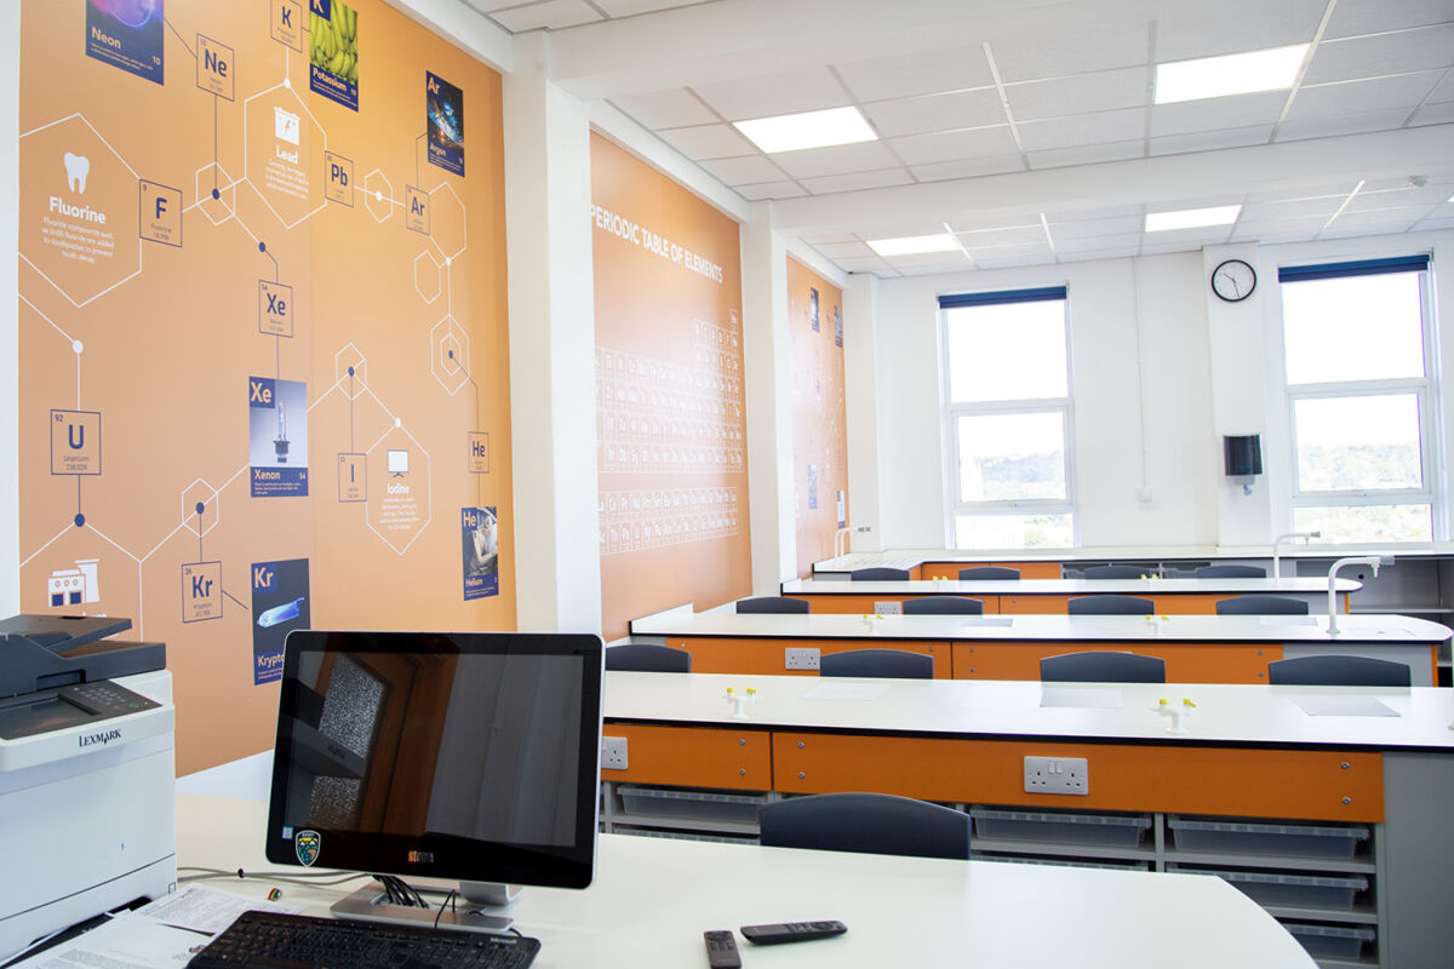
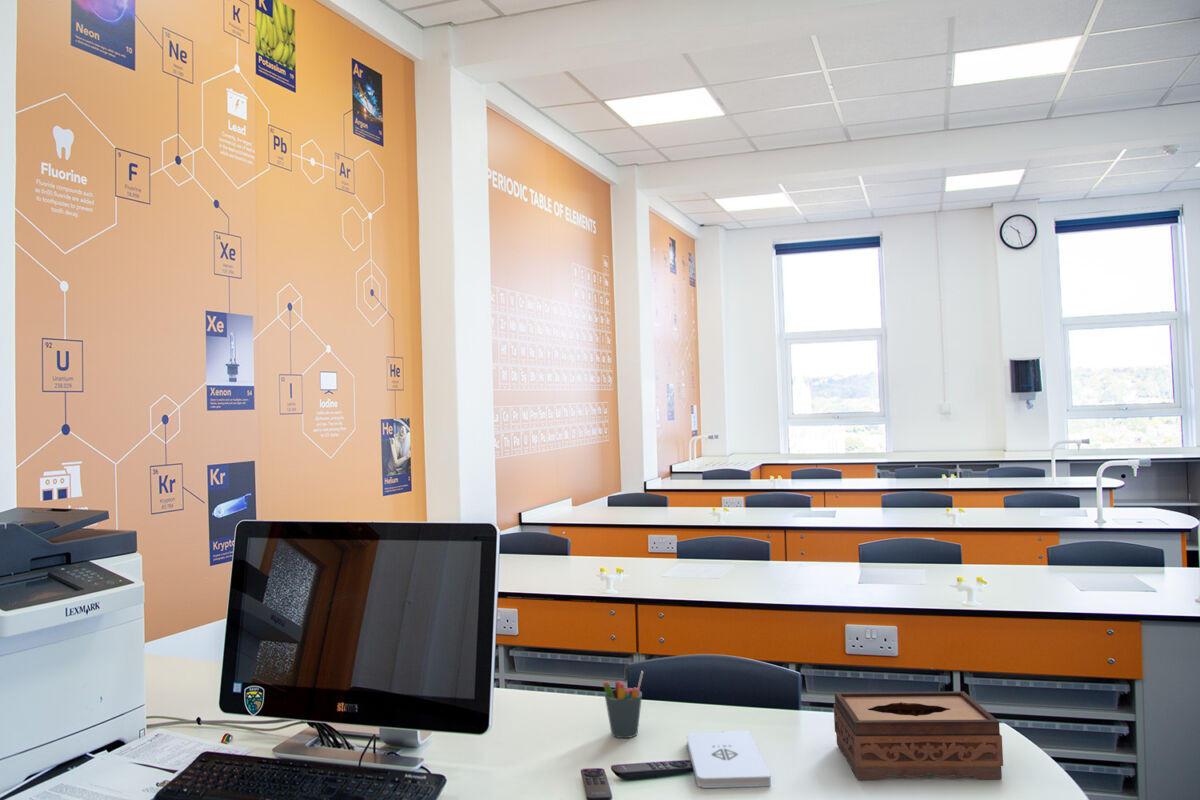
+ notepad [685,730,772,789]
+ pen holder [602,670,644,739]
+ tissue box [833,690,1004,781]
